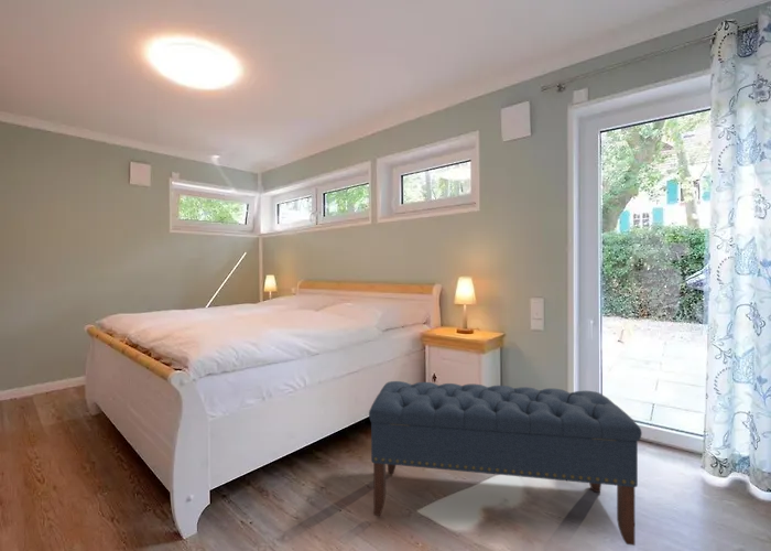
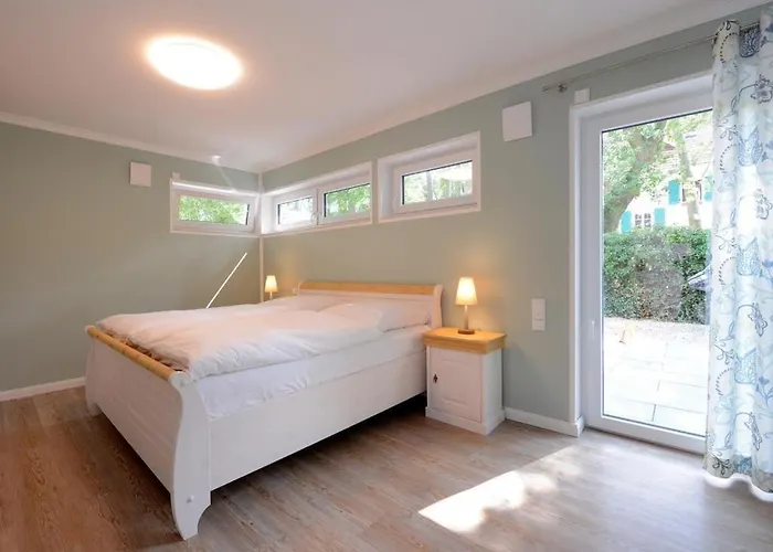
- bench [368,380,643,547]
